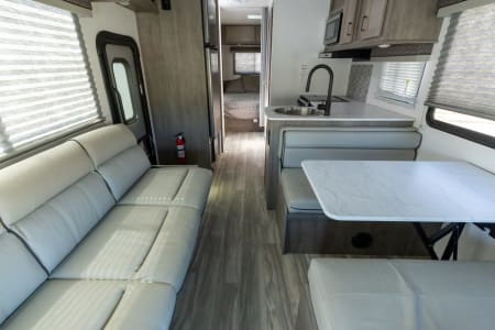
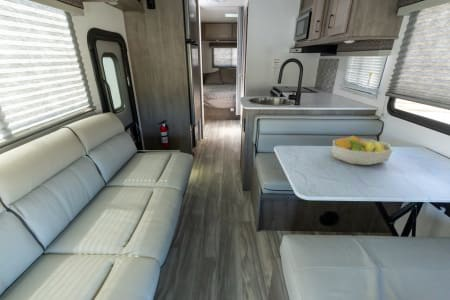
+ fruit bowl [331,135,394,166]
